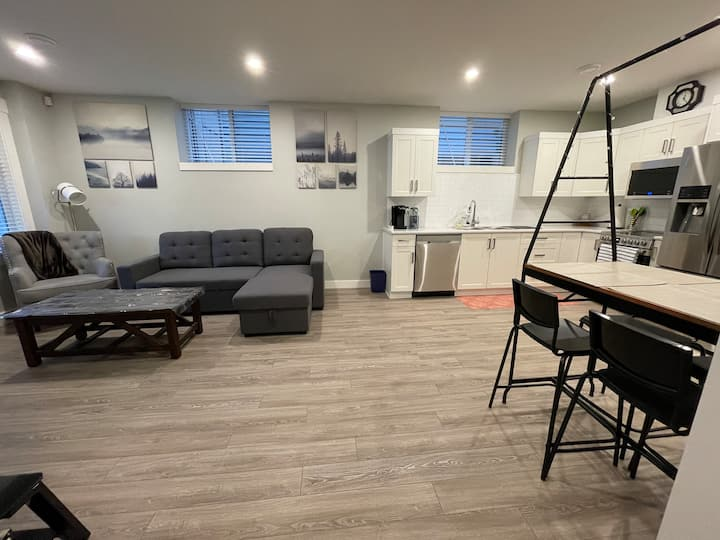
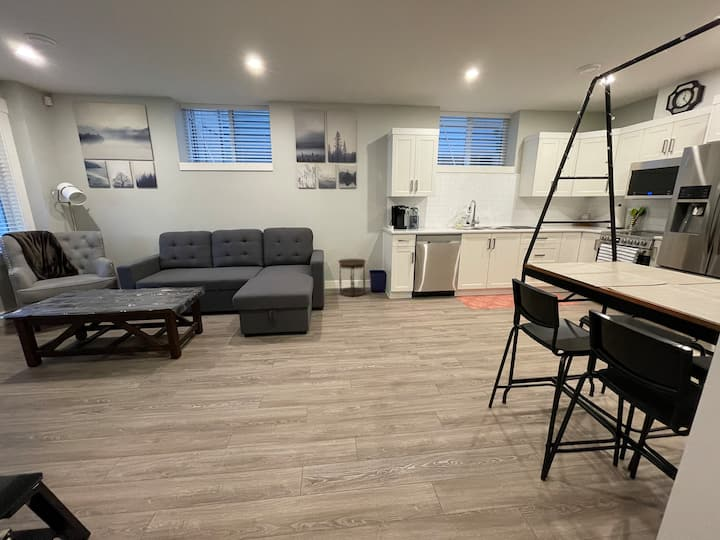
+ side table [337,257,367,298]
